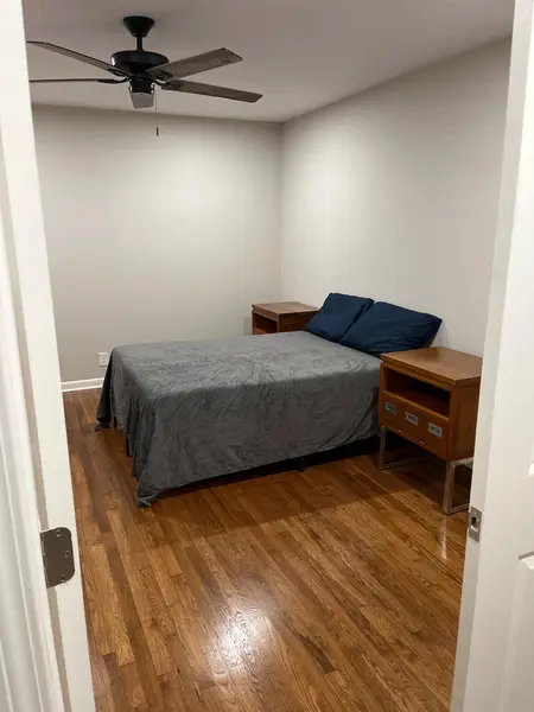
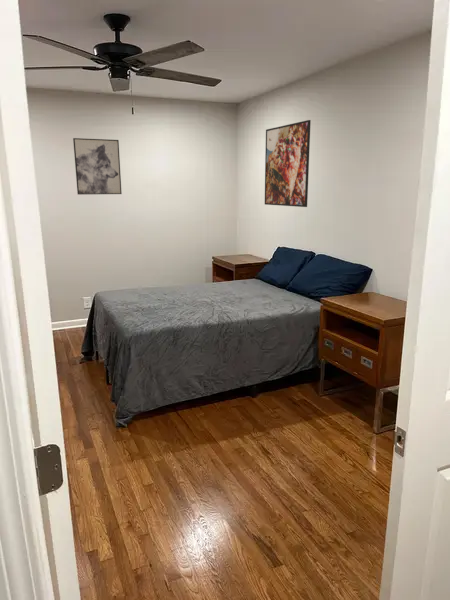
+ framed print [264,119,312,208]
+ wall art [72,137,123,196]
